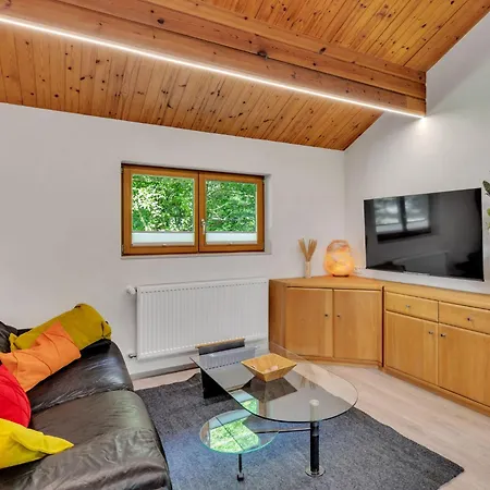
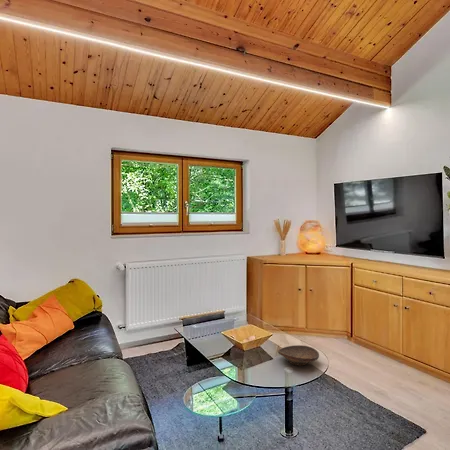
+ decorative bowl [277,344,320,366]
